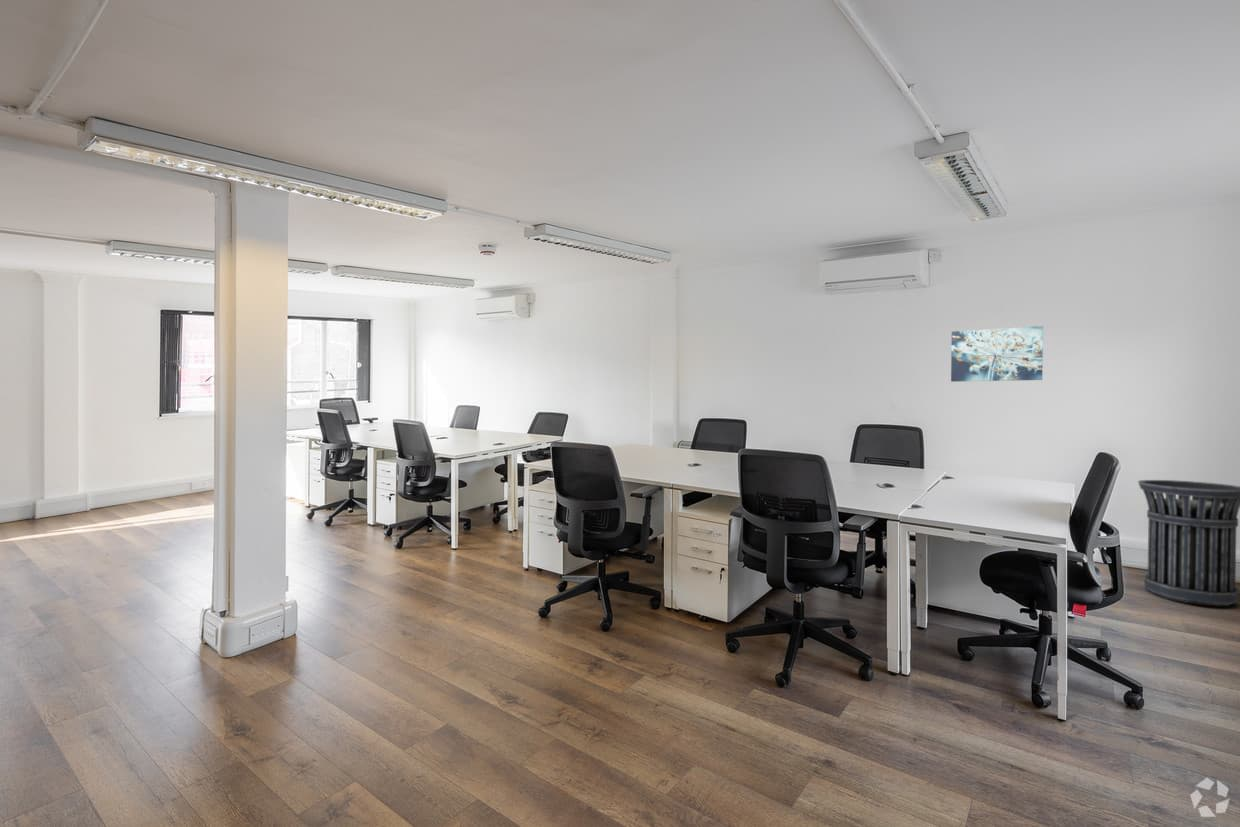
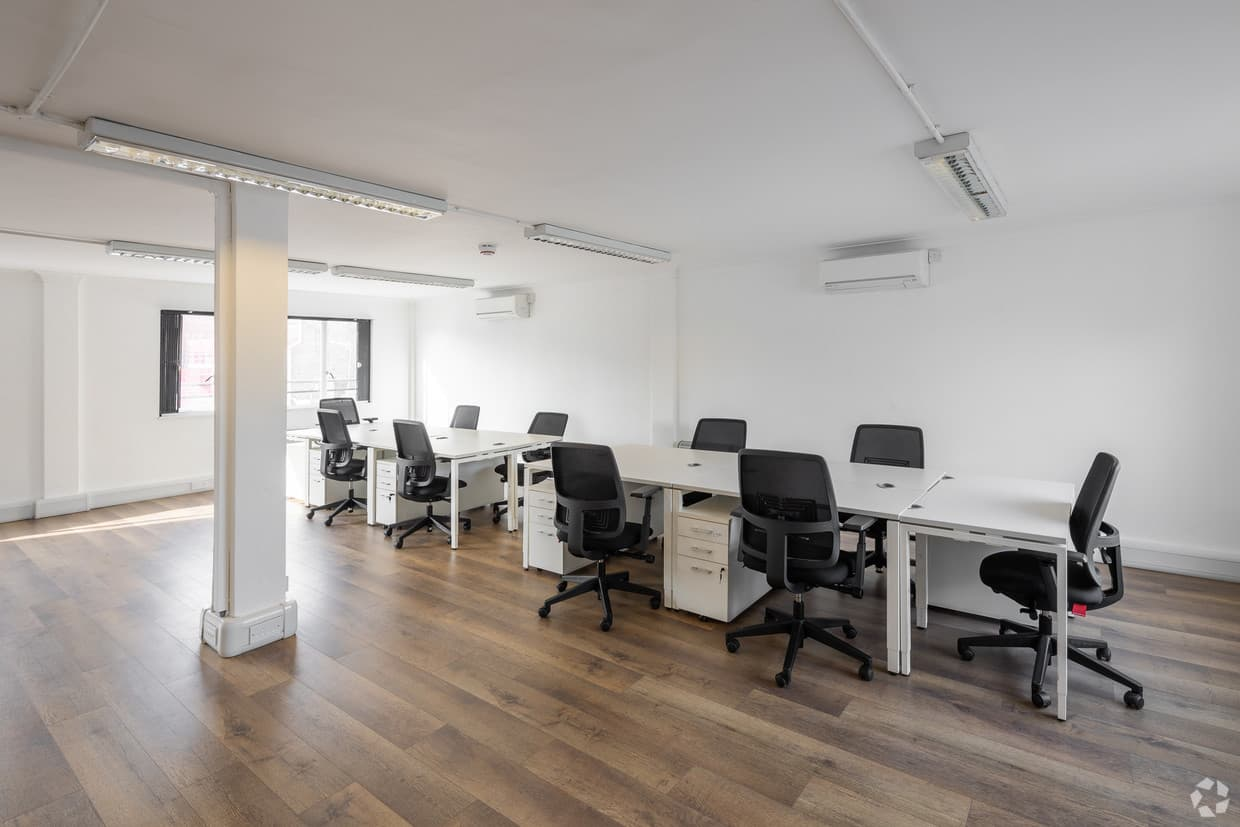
- trash can [1137,479,1240,607]
- wall art [950,325,1044,383]
